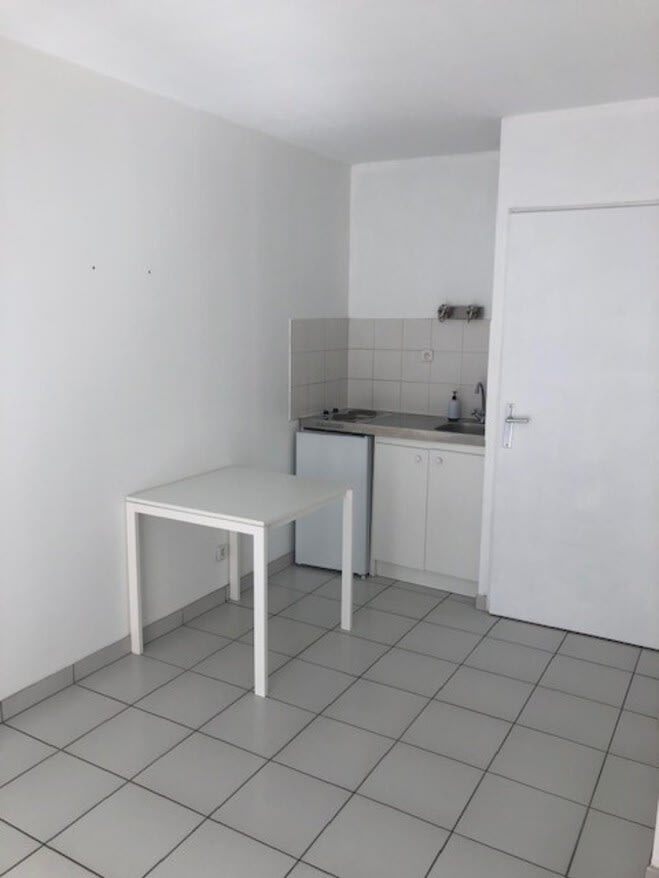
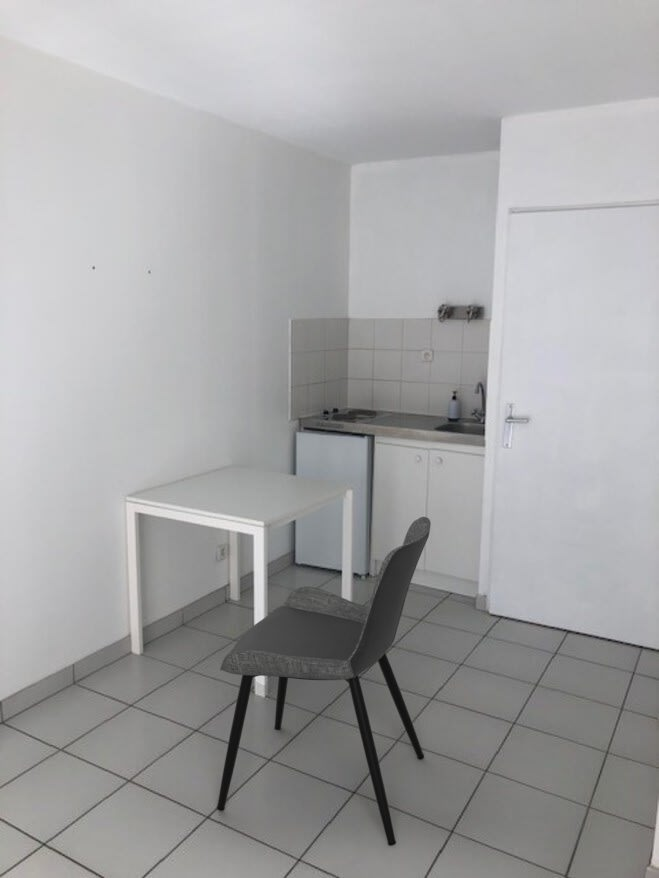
+ dining chair [216,516,432,847]
